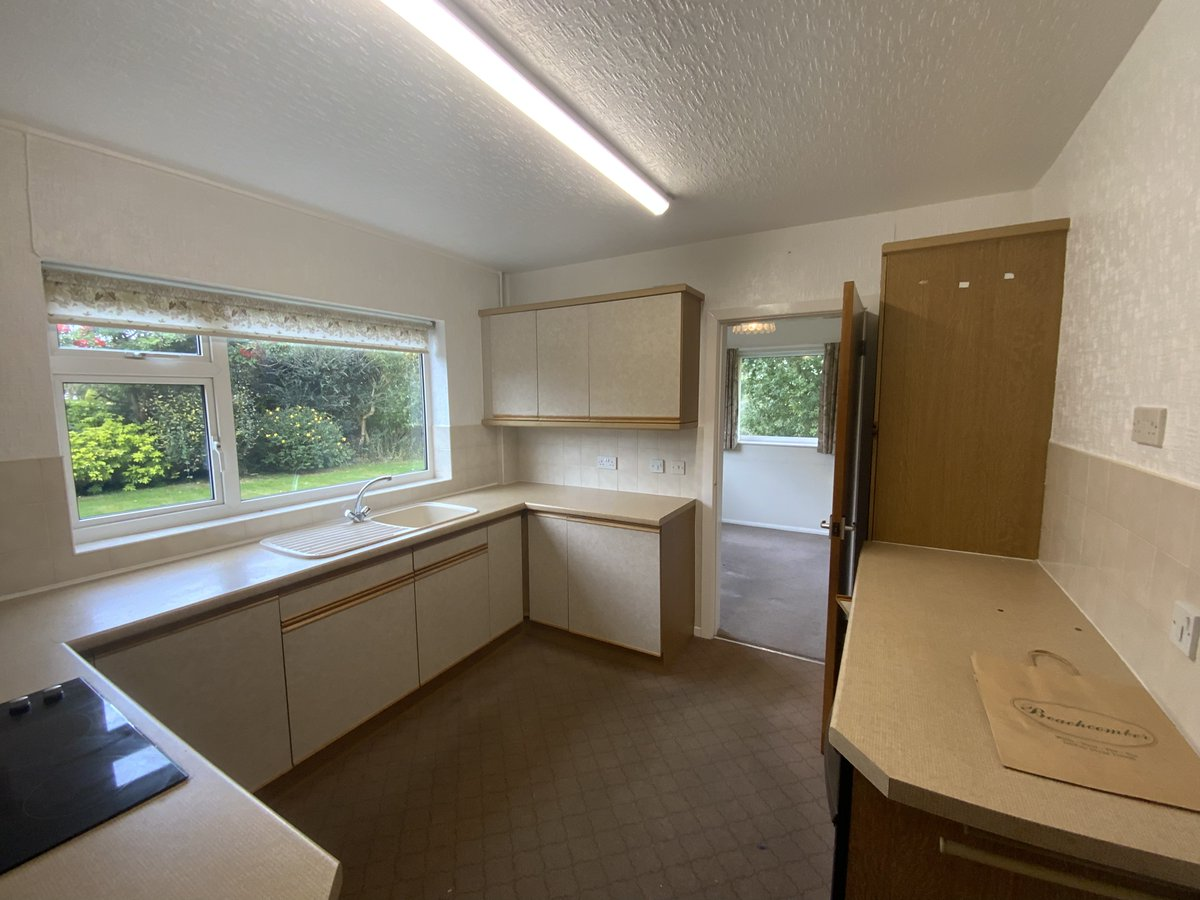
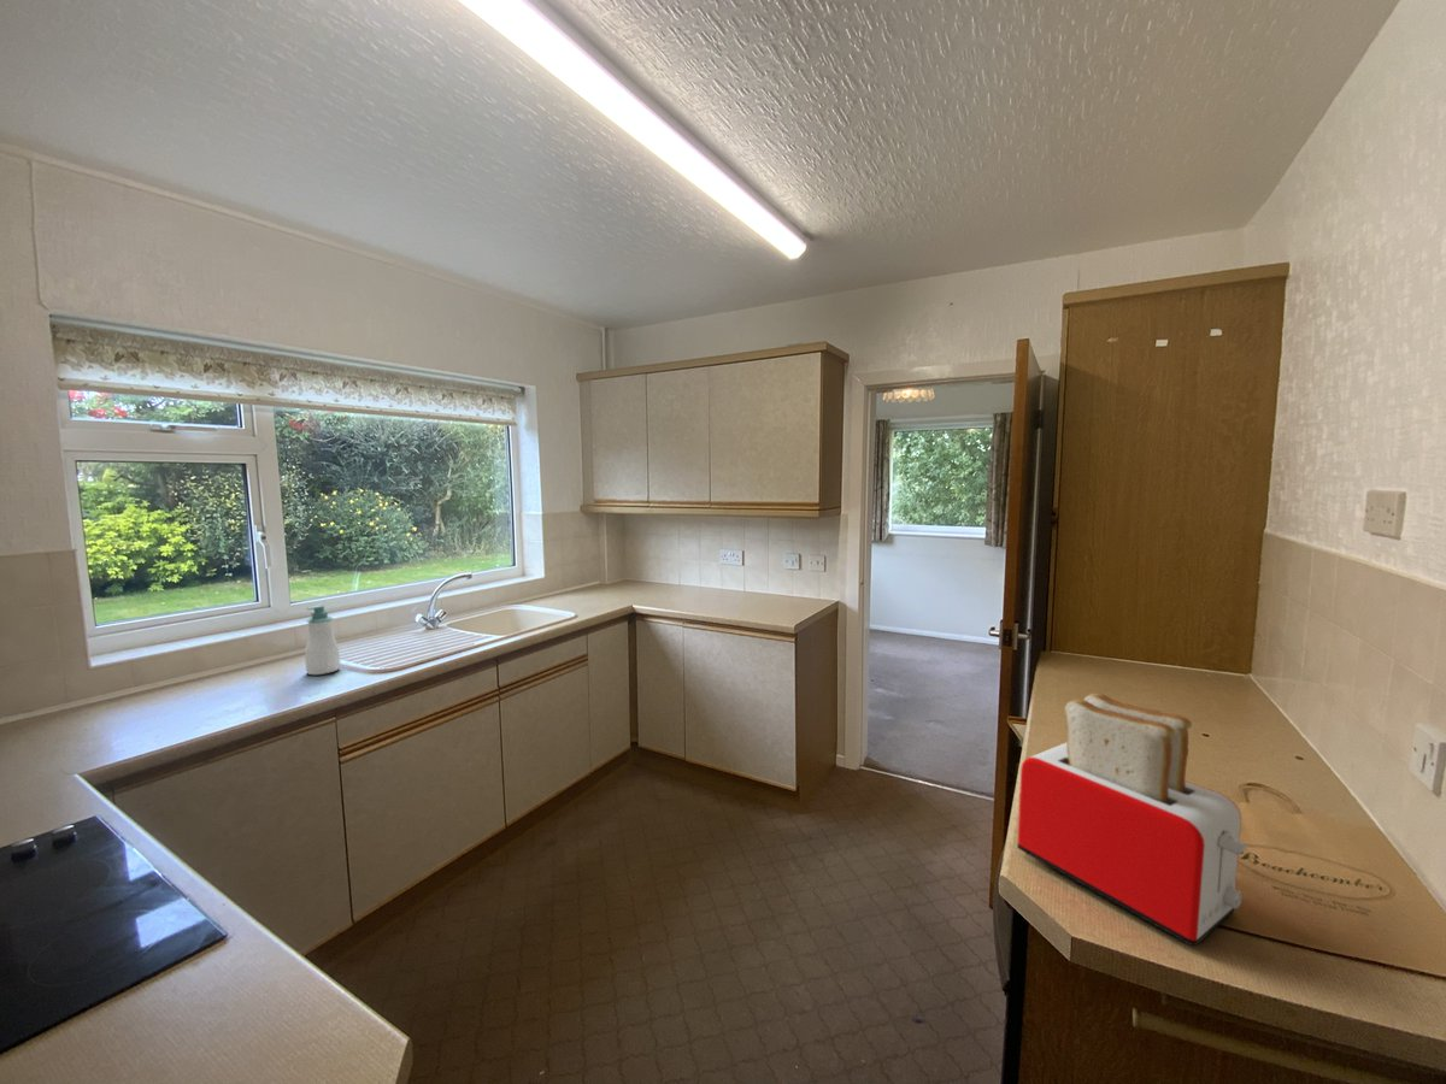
+ soap bottle [304,603,341,676]
+ toaster [1016,693,1248,947]
